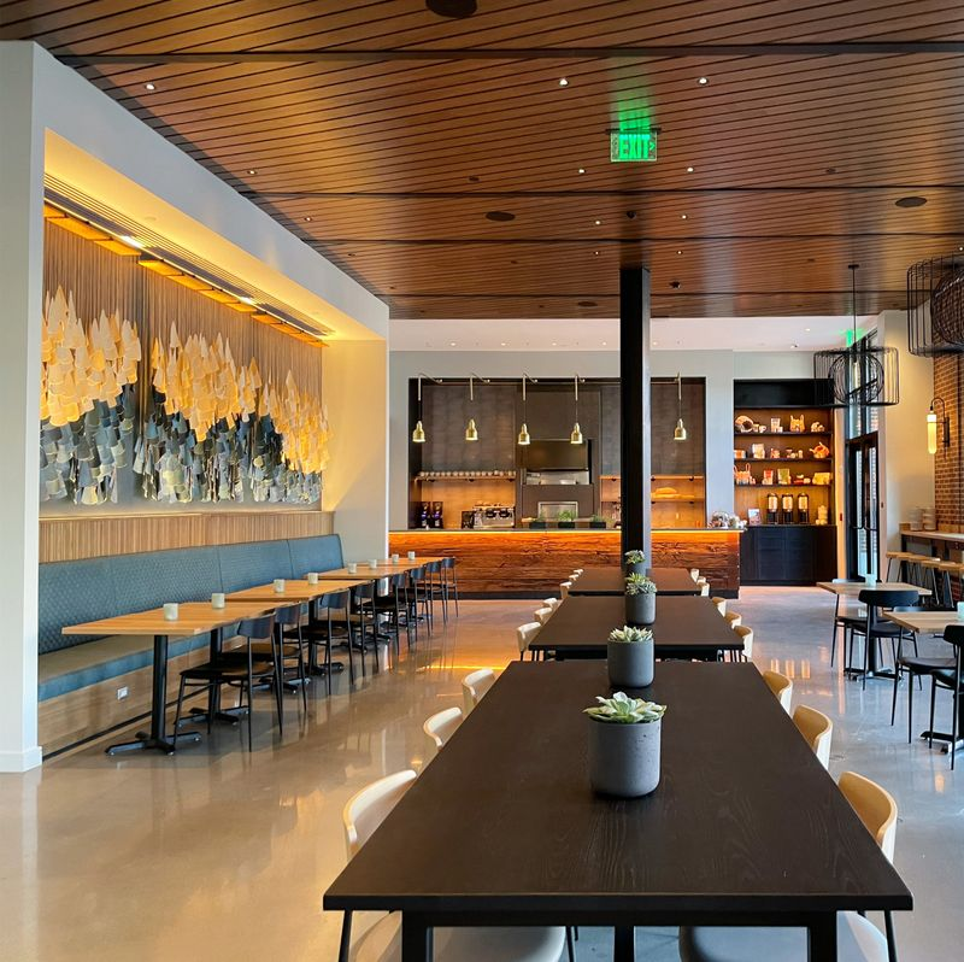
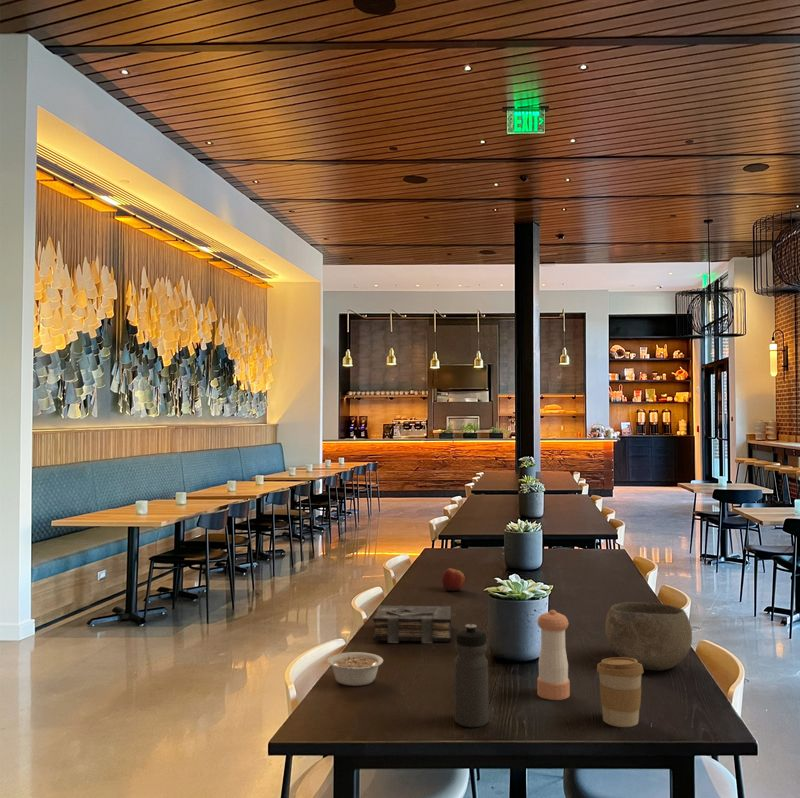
+ coffee cup [596,656,645,728]
+ water bottle [453,623,490,728]
+ book [372,604,452,644]
+ bowl [604,601,693,672]
+ legume [326,651,384,687]
+ apple [441,567,466,592]
+ pepper shaker [536,609,571,701]
